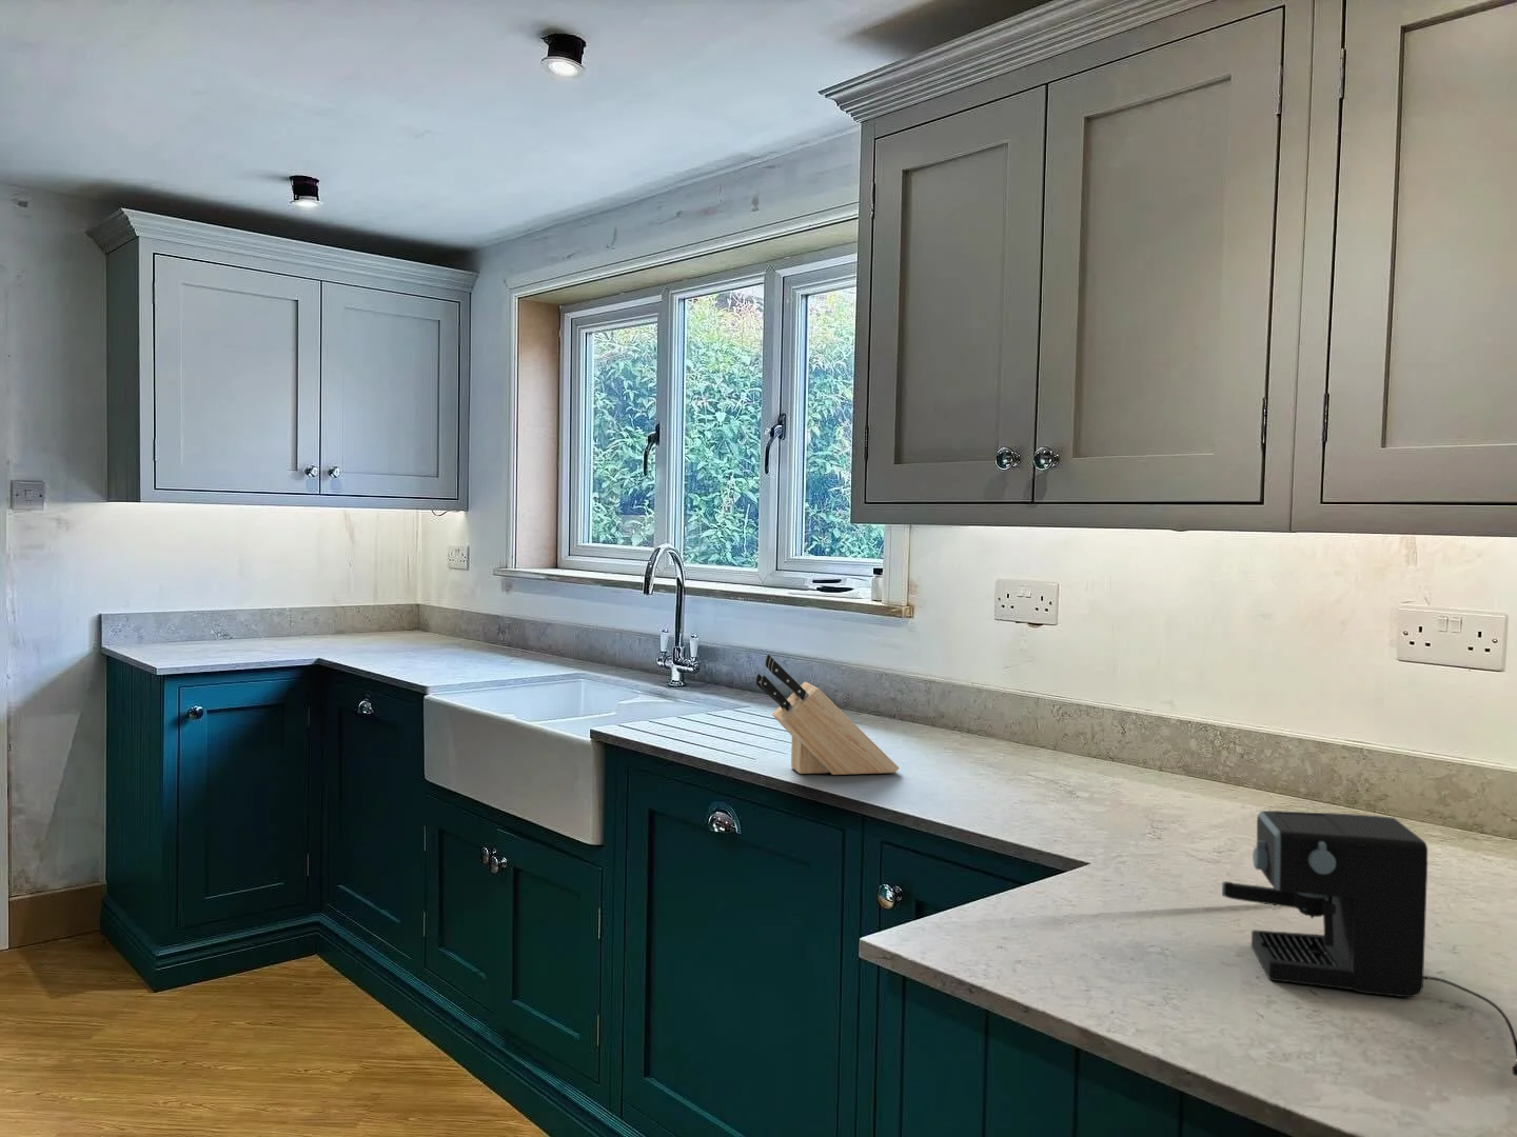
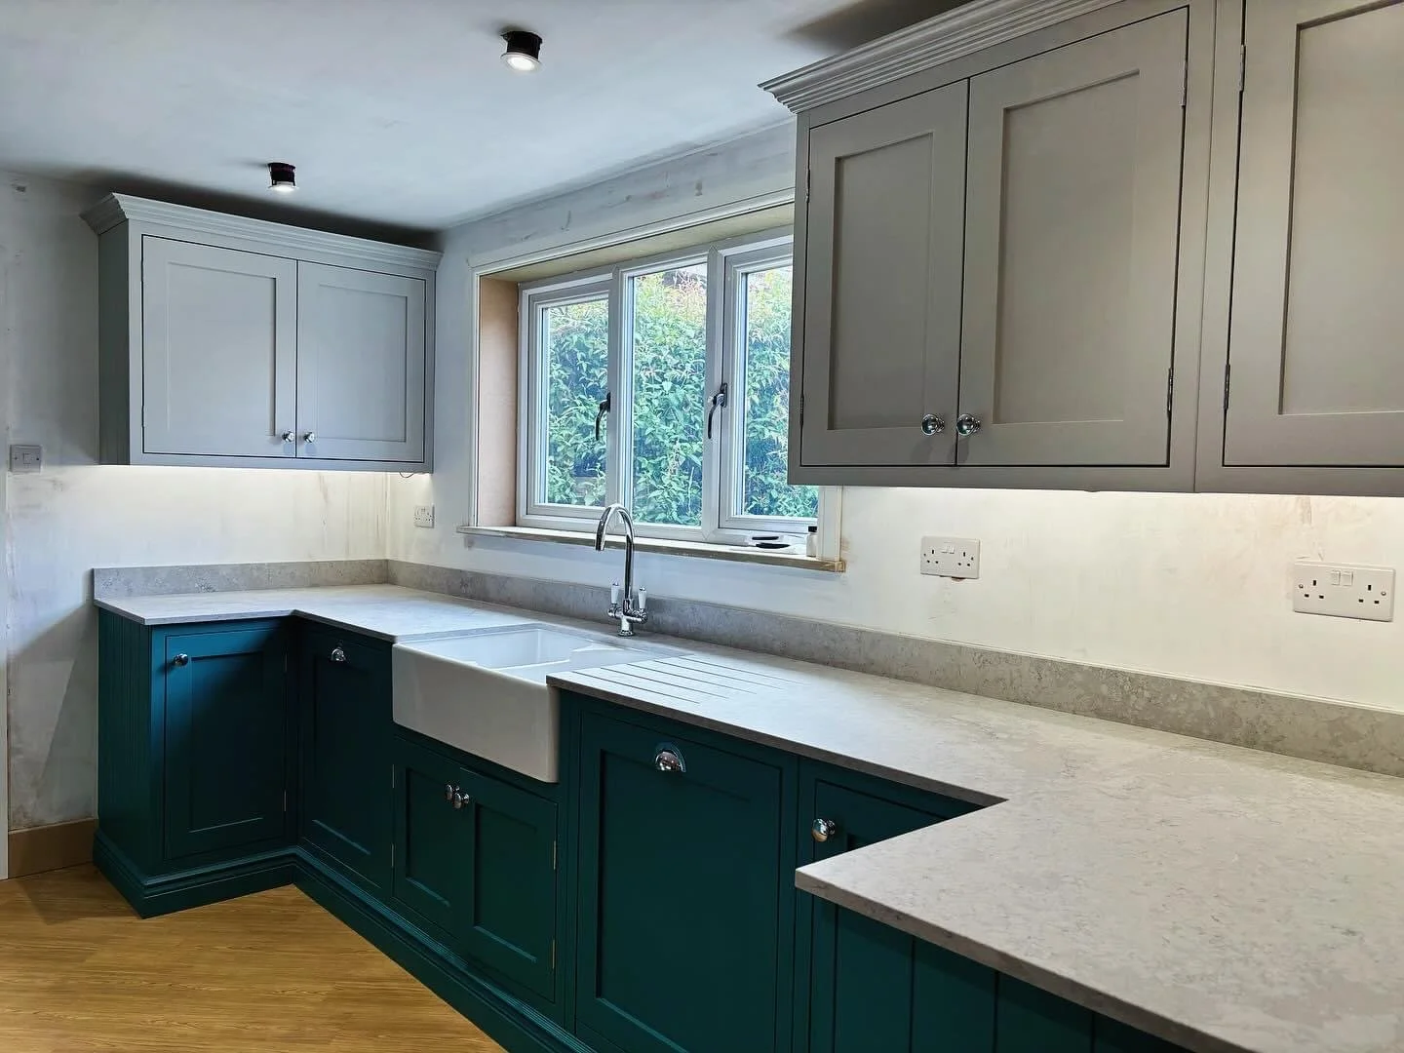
- coffee maker [1221,810,1517,1077]
- knife block [754,653,899,776]
